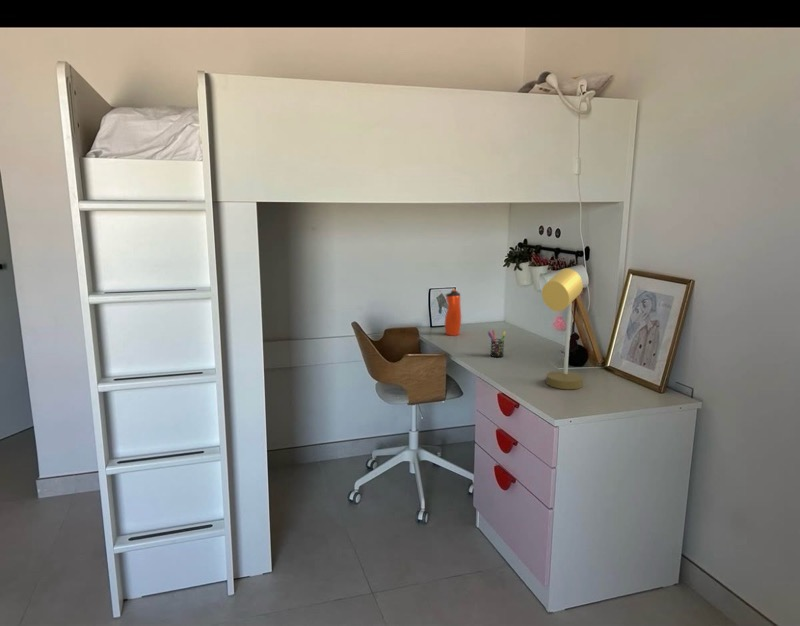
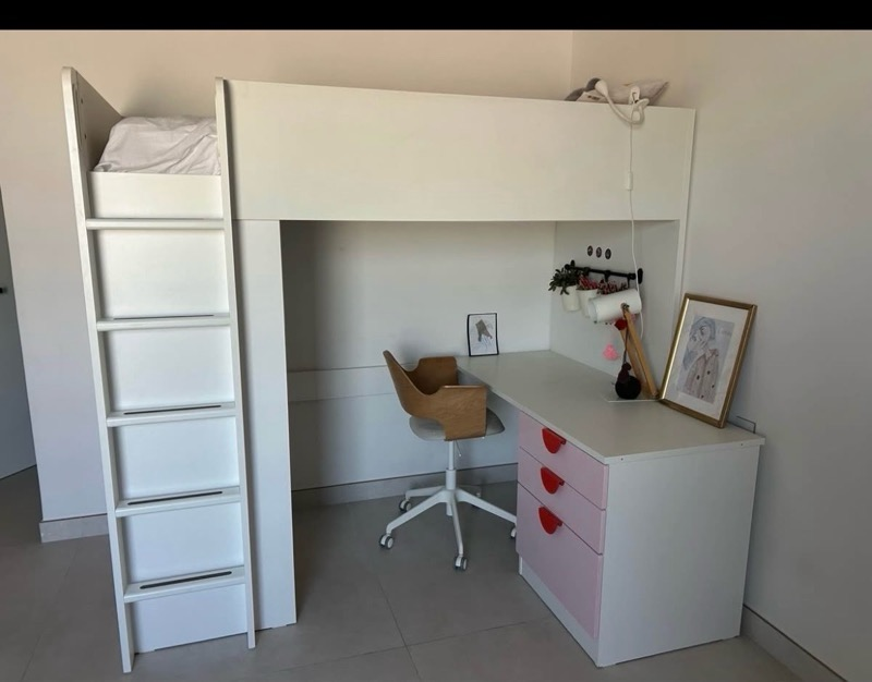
- desk lamp [541,267,584,390]
- water bottle [444,288,462,337]
- pen holder [487,329,507,358]
